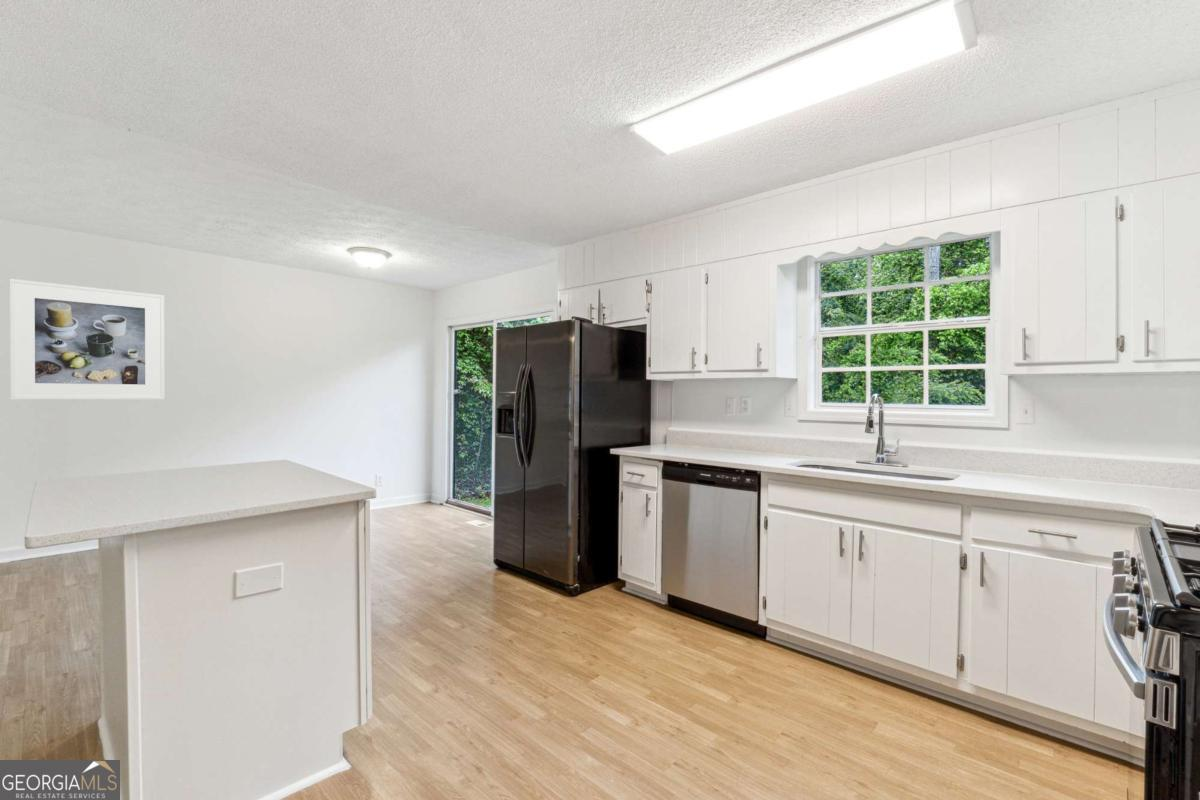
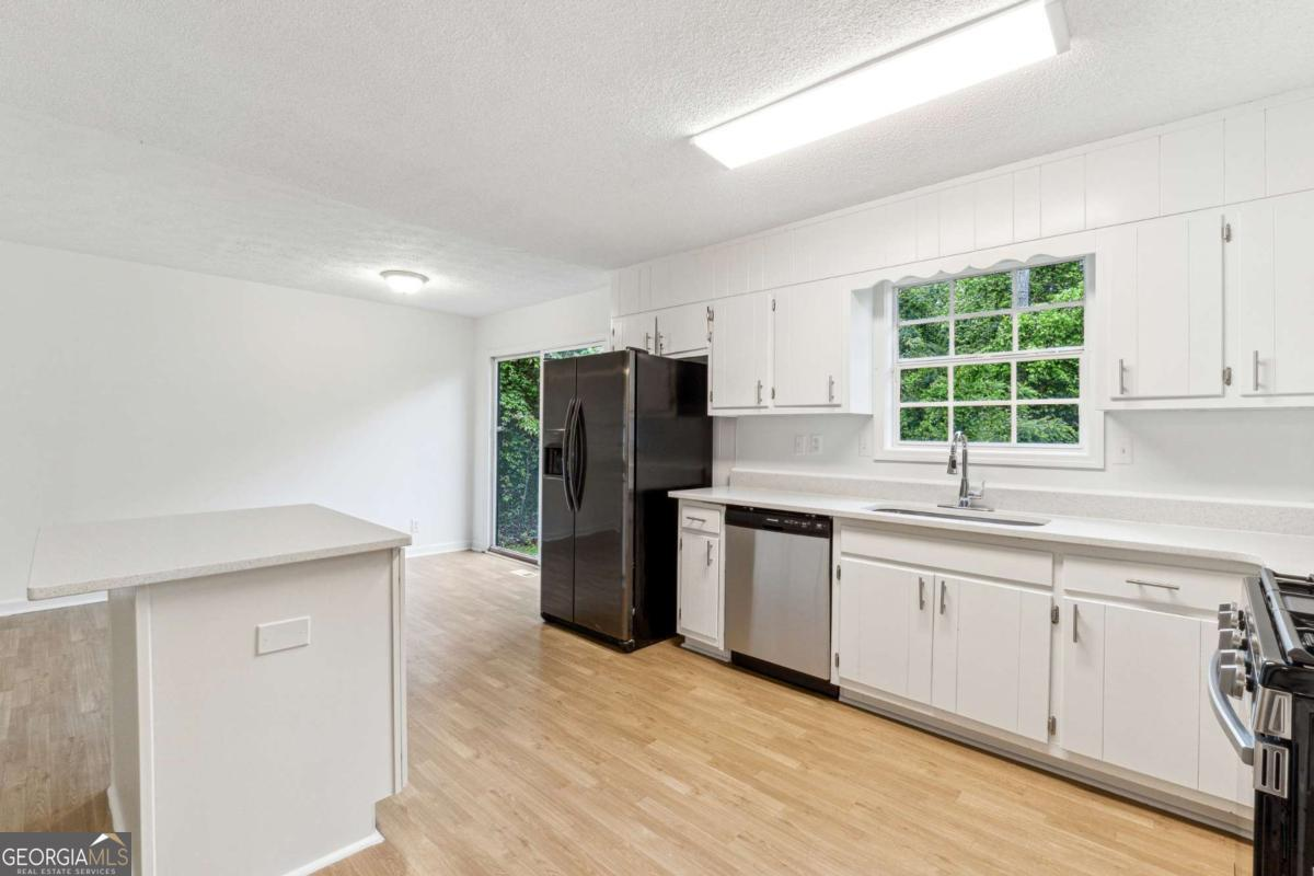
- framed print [9,278,166,401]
